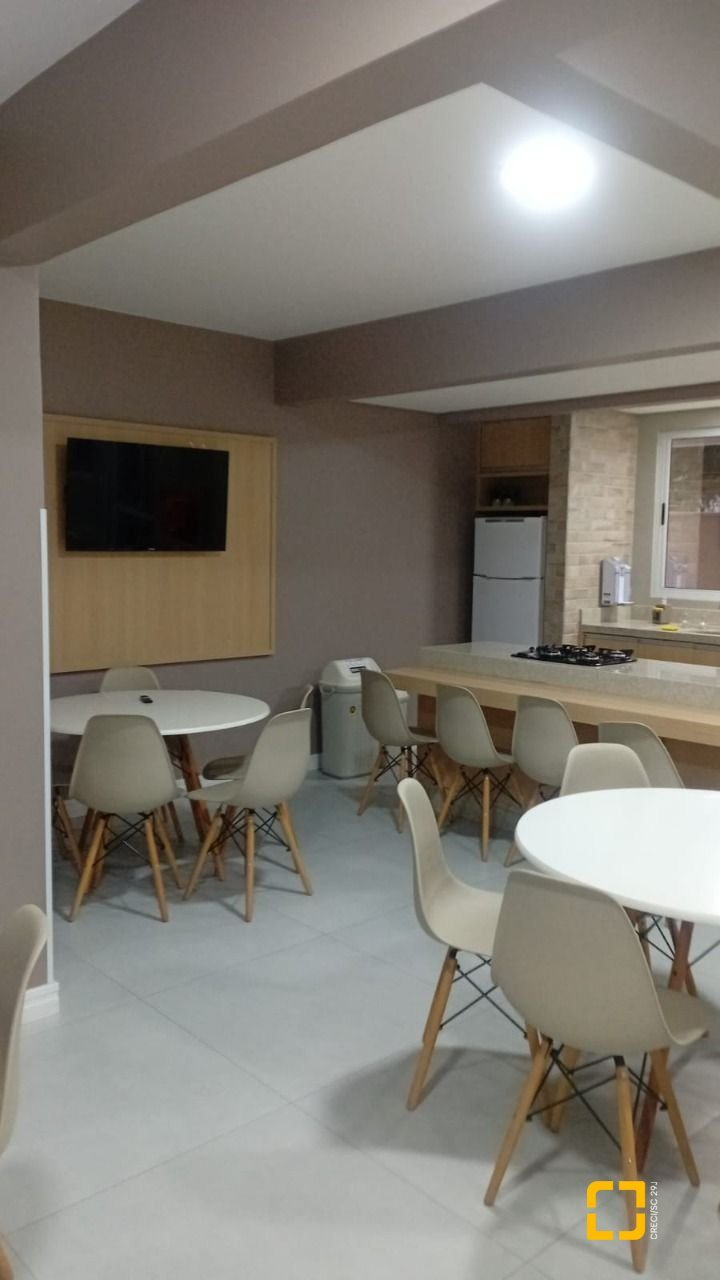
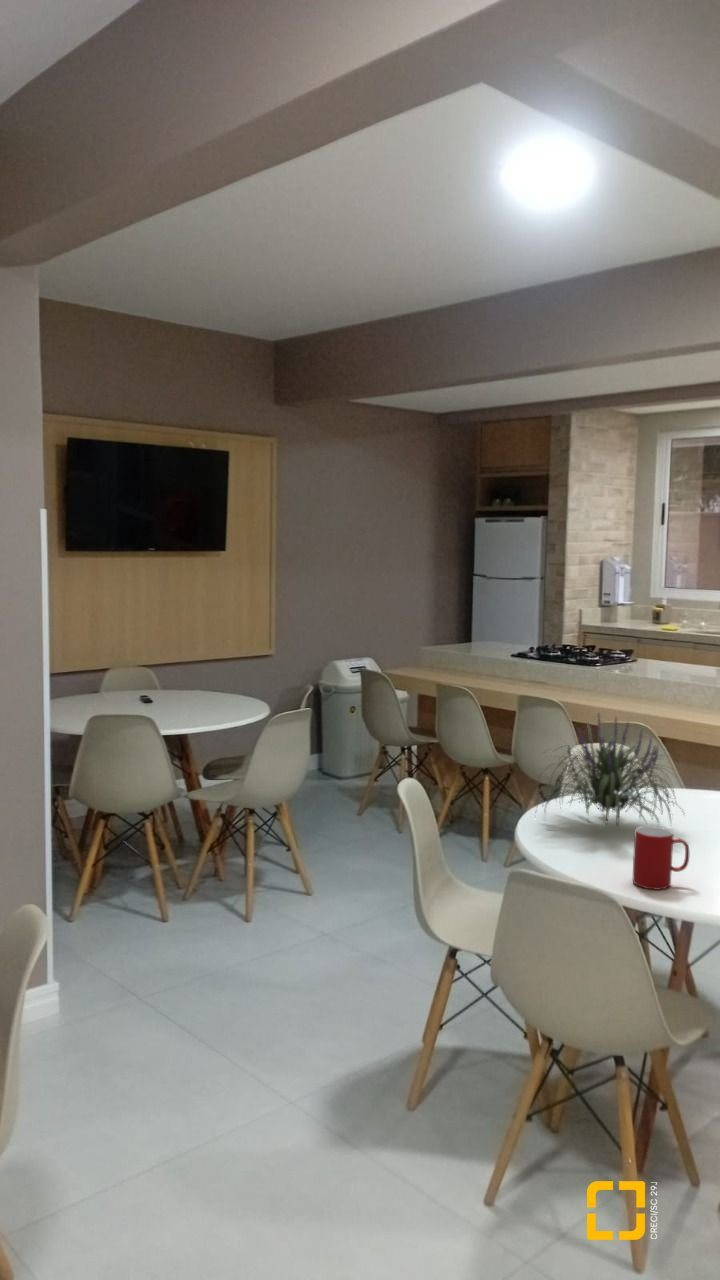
+ plant [531,712,686,830]
+ cup [632,825,690,891]
